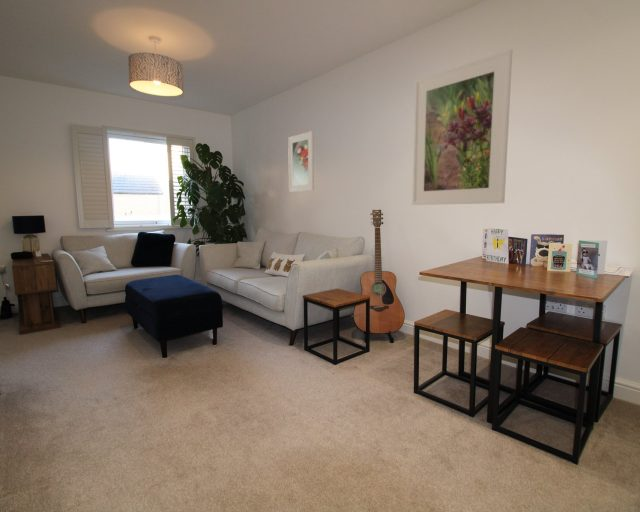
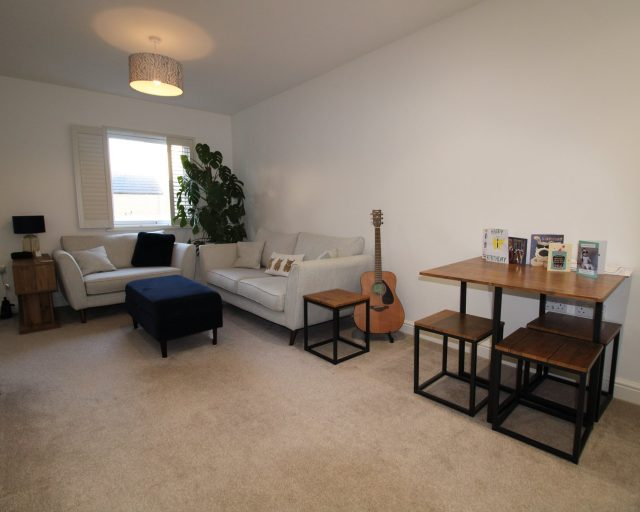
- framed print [287,130,315,193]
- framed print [411,48,513,206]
